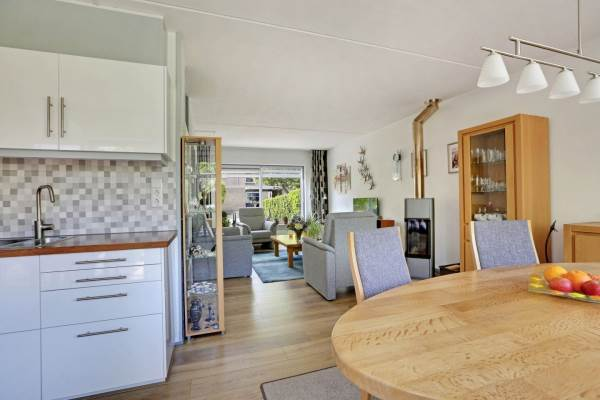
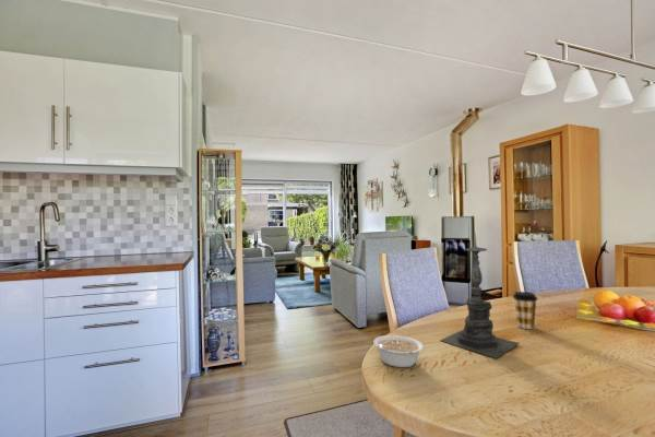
+ legume [372,334,425,368]
+ coffee cup [512,291,538,330]
+ candle holder [439,232,520,359]
